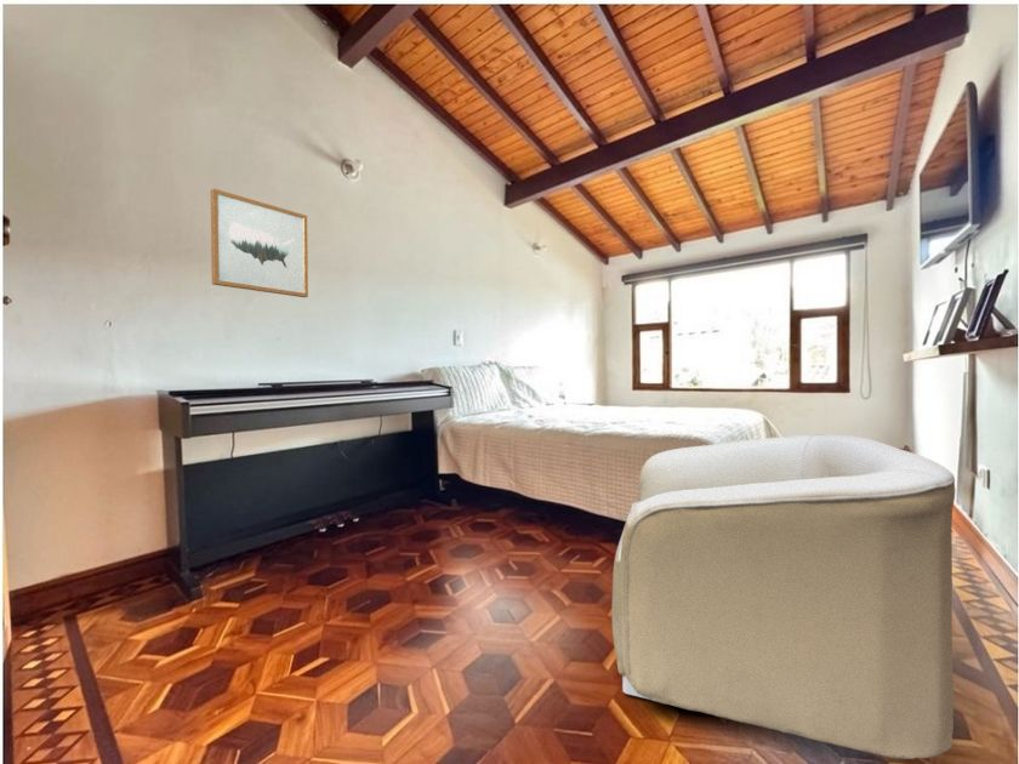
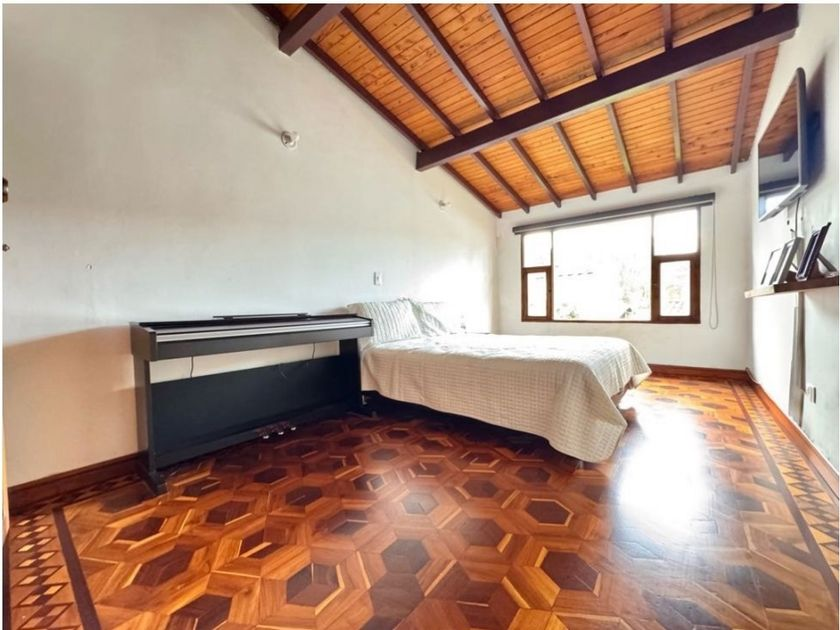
- wall art [210,188,309,298]
- armchair [611,433,956,760]
